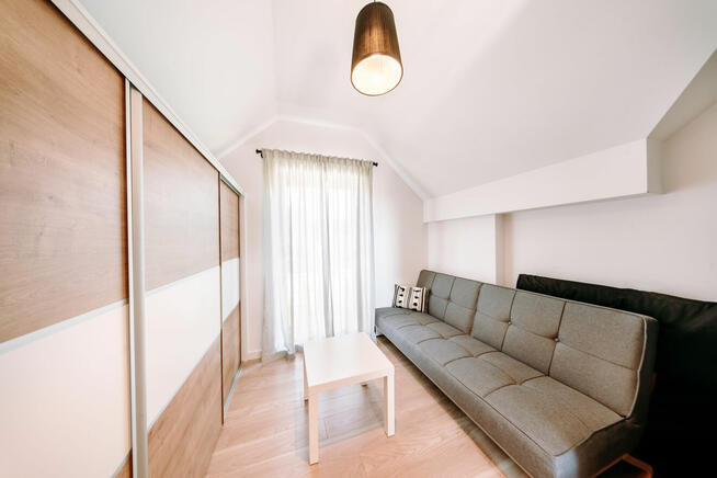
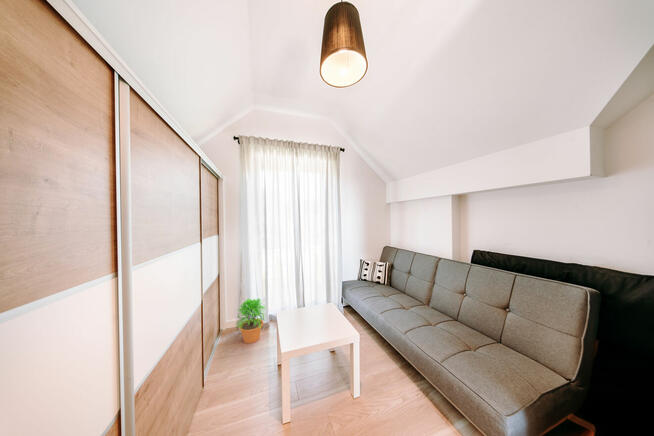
+ potted plant [236,298,267,344]
